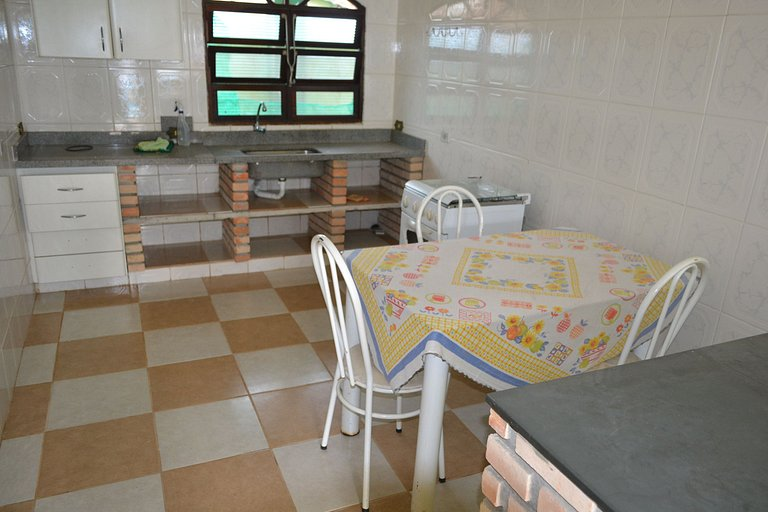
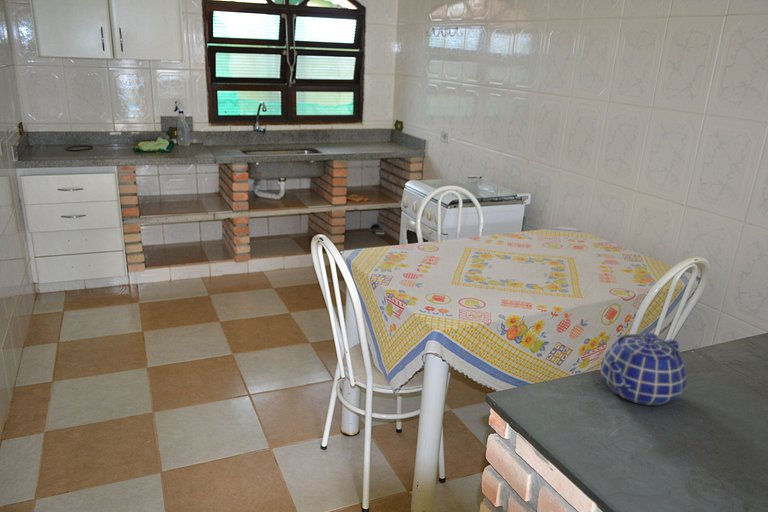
+ teapot [600,331,688,406]
